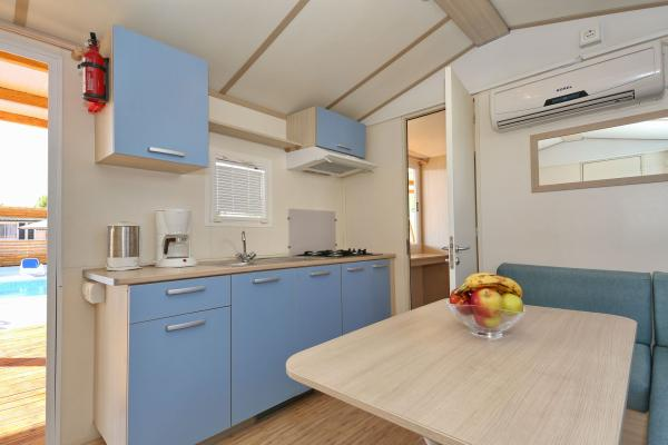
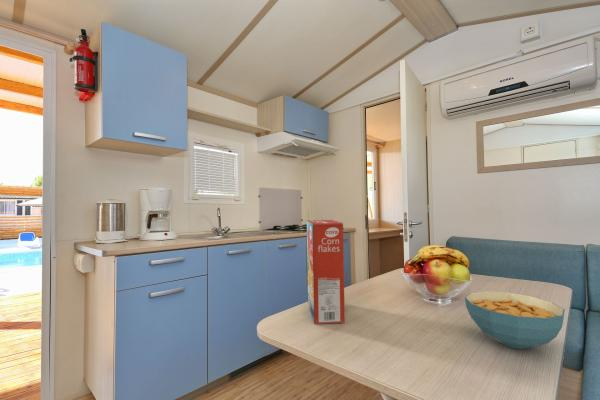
+ cereal bowl [464,290,566,350]
+ cereal box [306,219,346,325]
